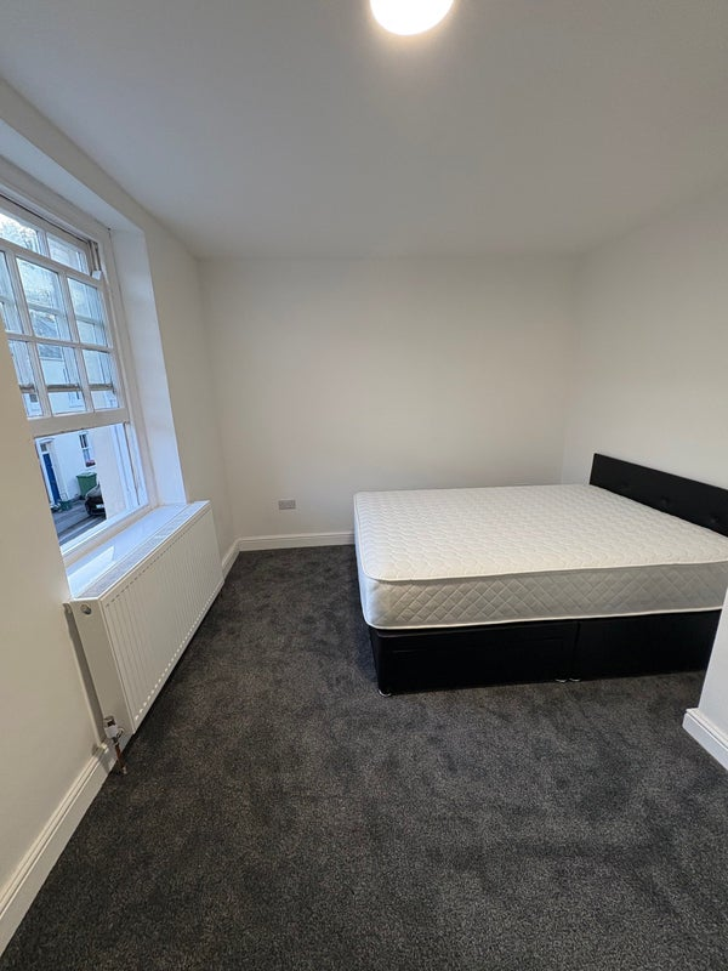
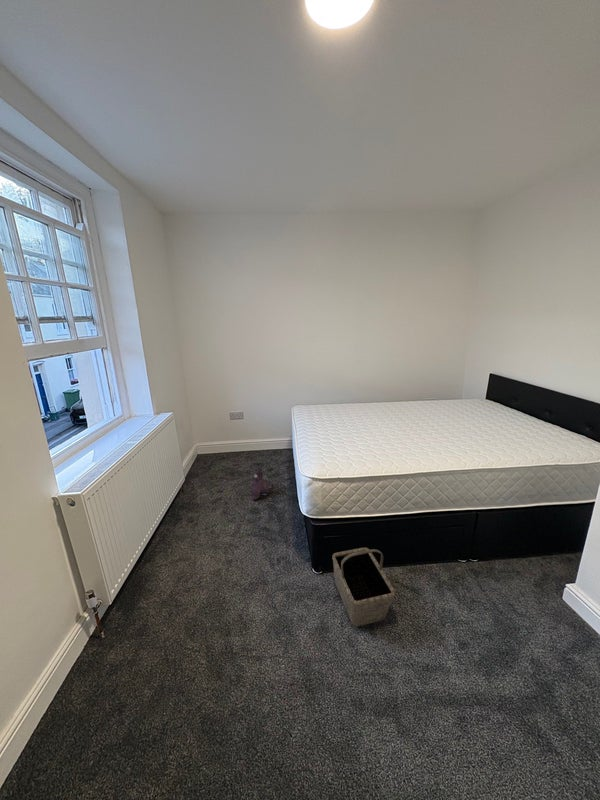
+ basket [331,547,396,628]
+ plush toy [250,464,275,501]
